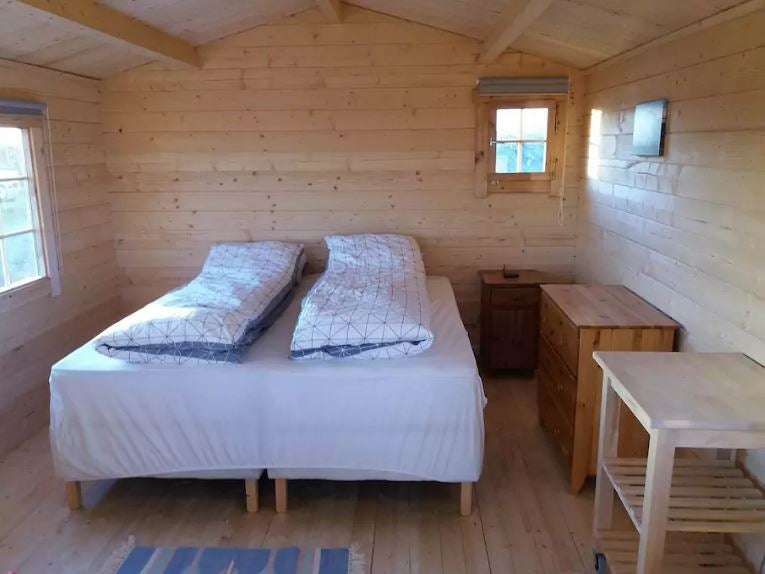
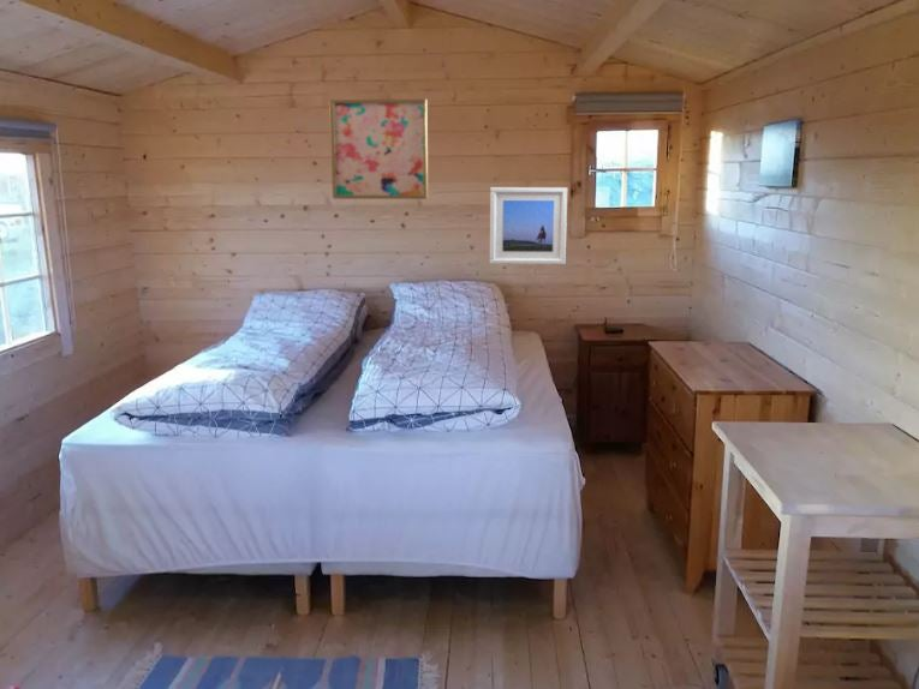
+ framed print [489,186,568,265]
+ wall art [328,98,429,200]
